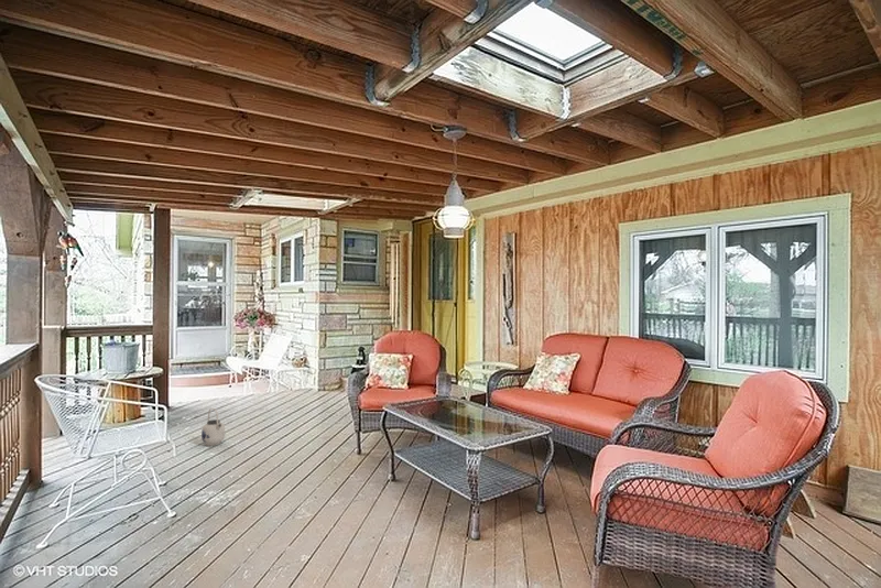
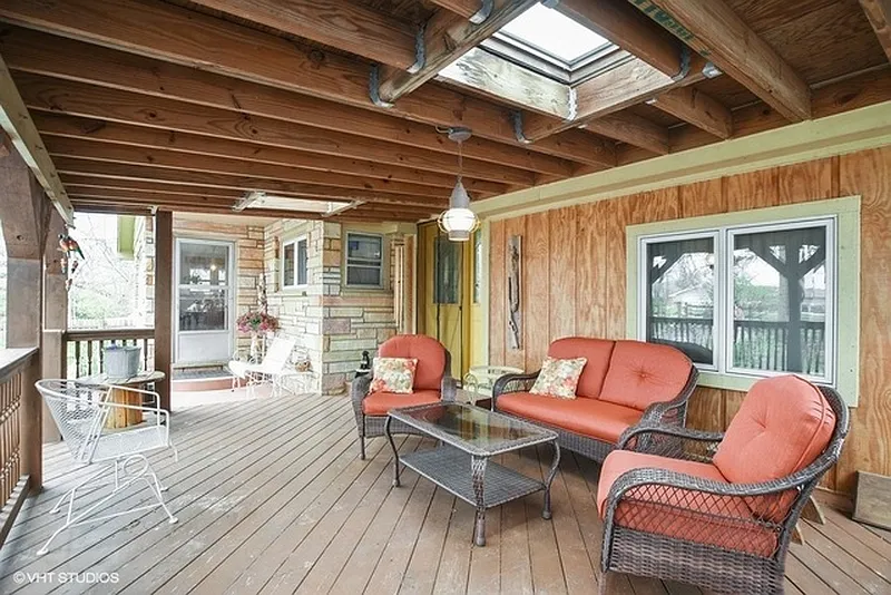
- teapot [200,407,226,447]
